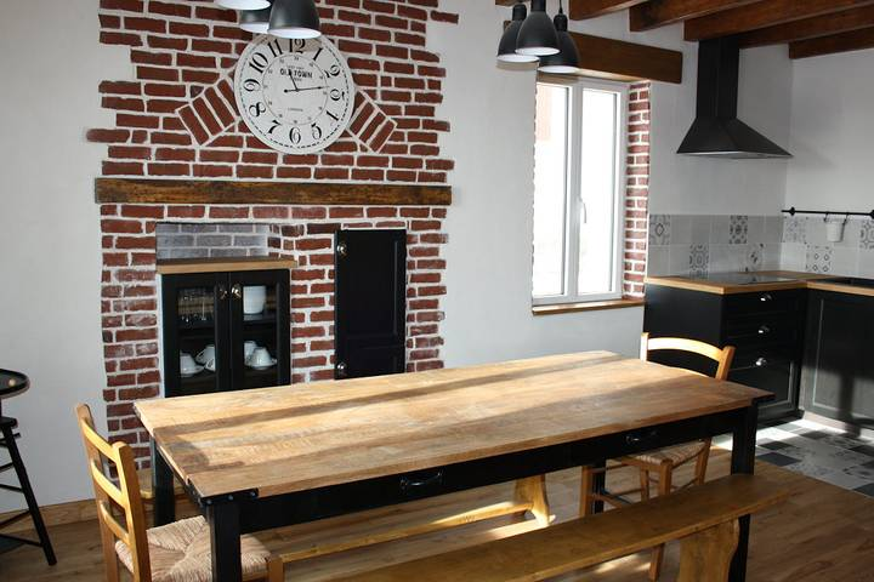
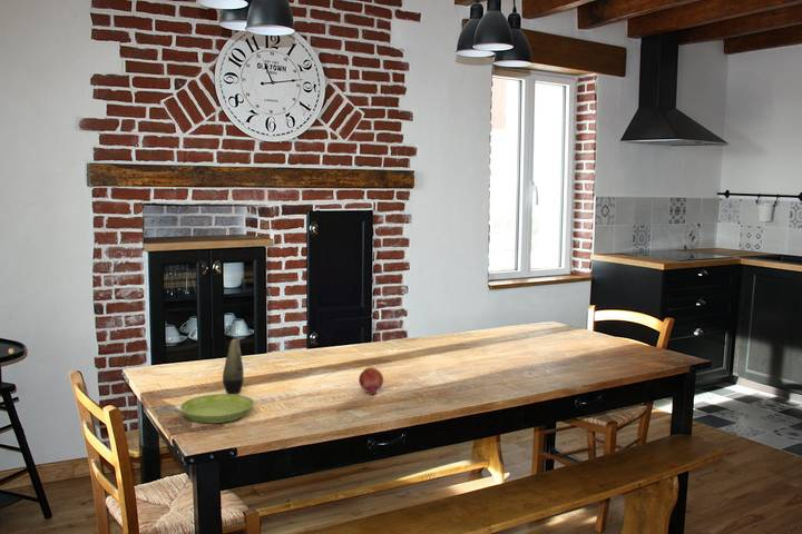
+ fruit [358,366,384,396]
+ cosmetic container [222,337,245,395]
+ saucer [179,393,255,424]
